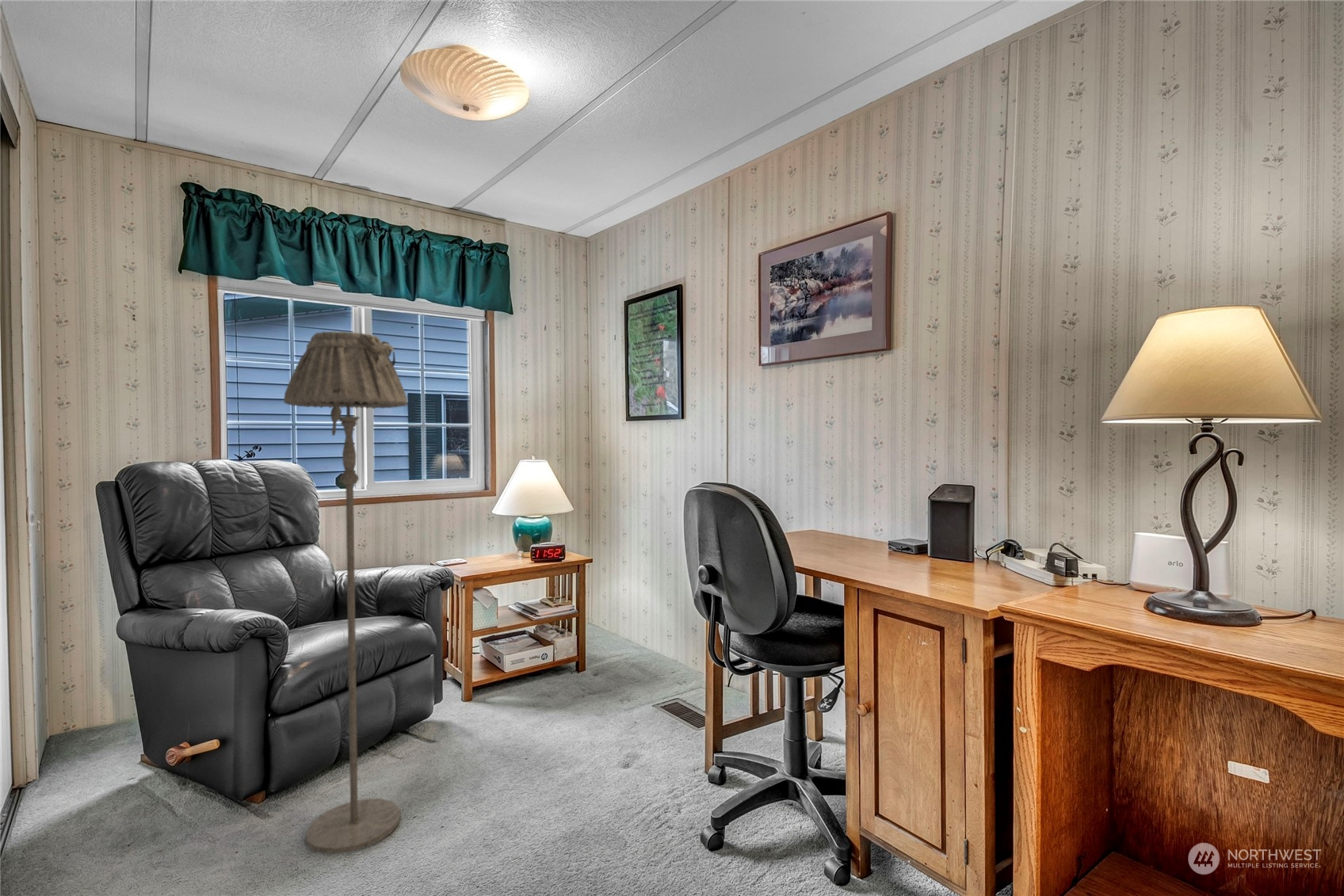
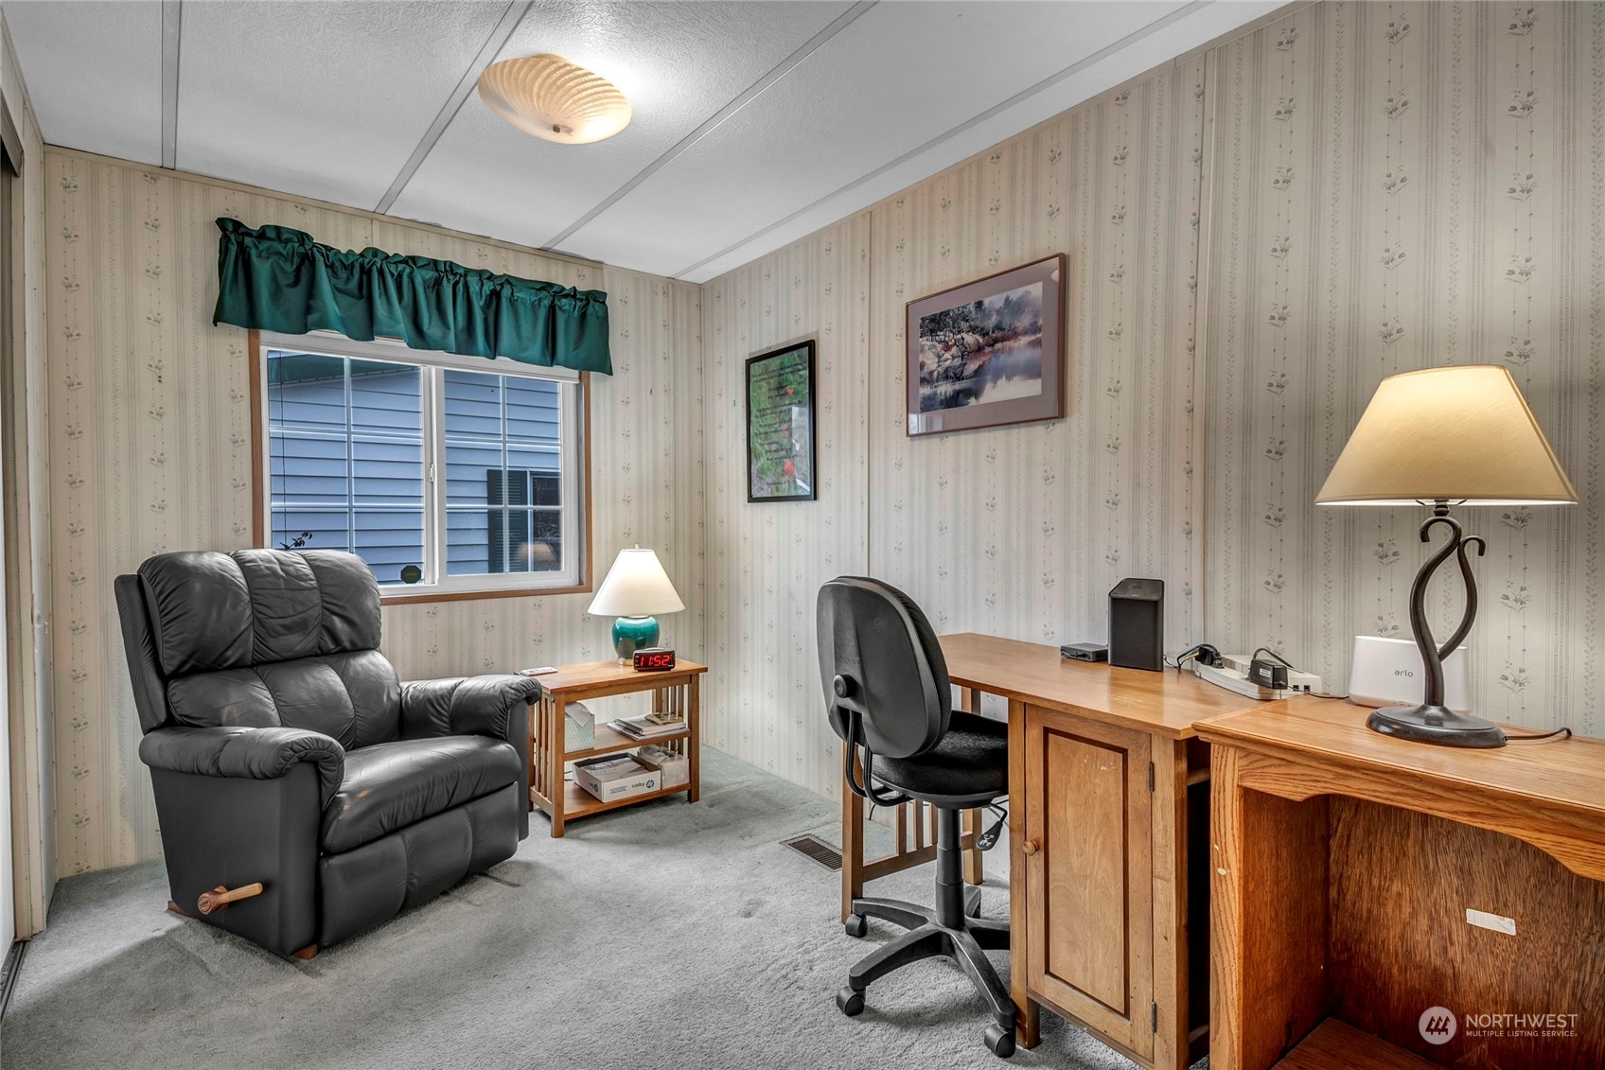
- floor lamp [283,330,408,855]
